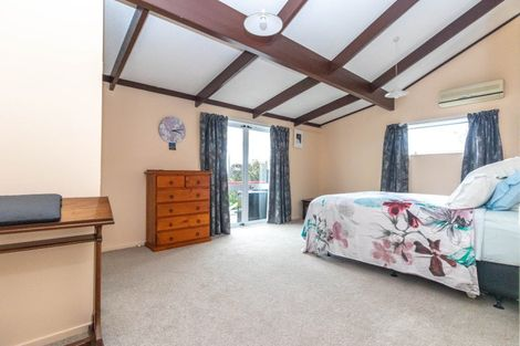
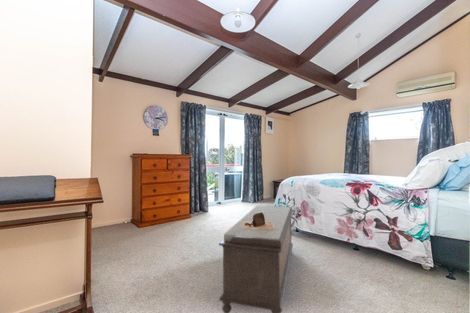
+ handbag [243,212,275,229]
+ bench [218,205,294,313]
